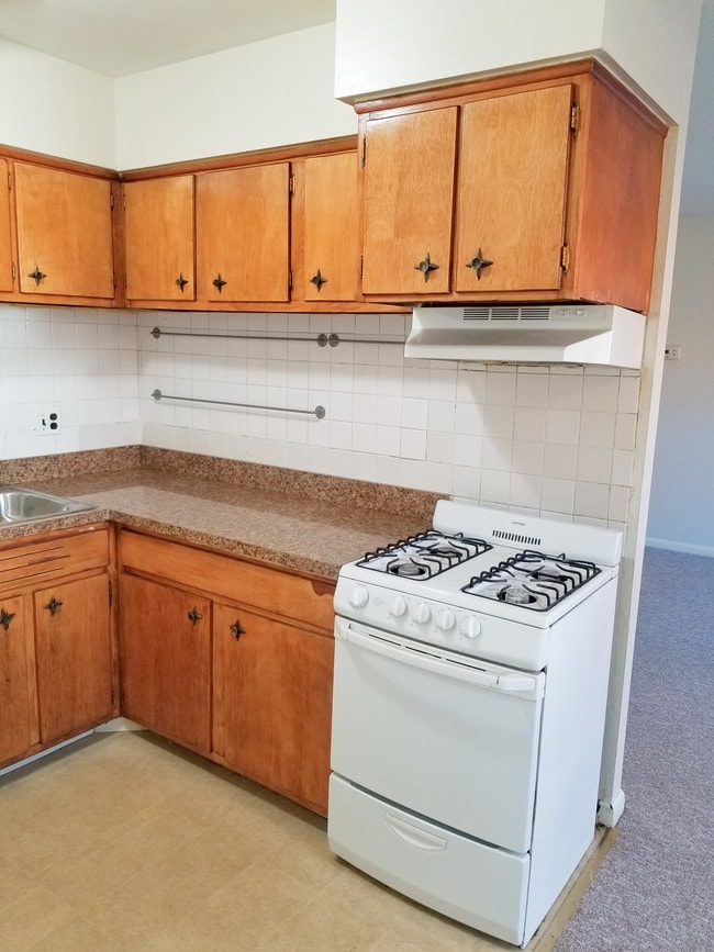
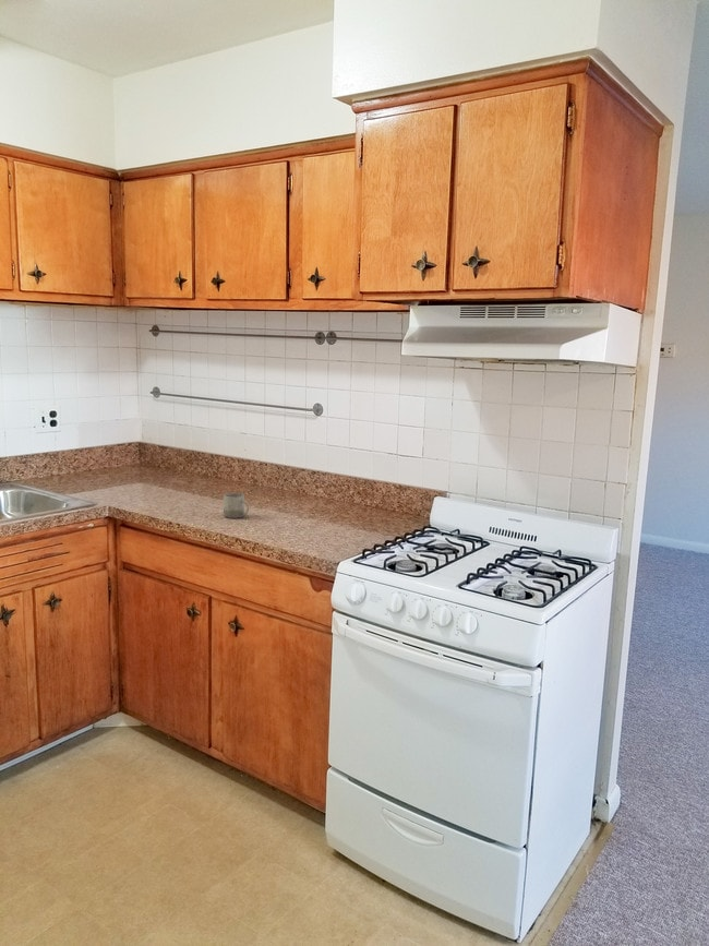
+ cup [223,492,250,519]
